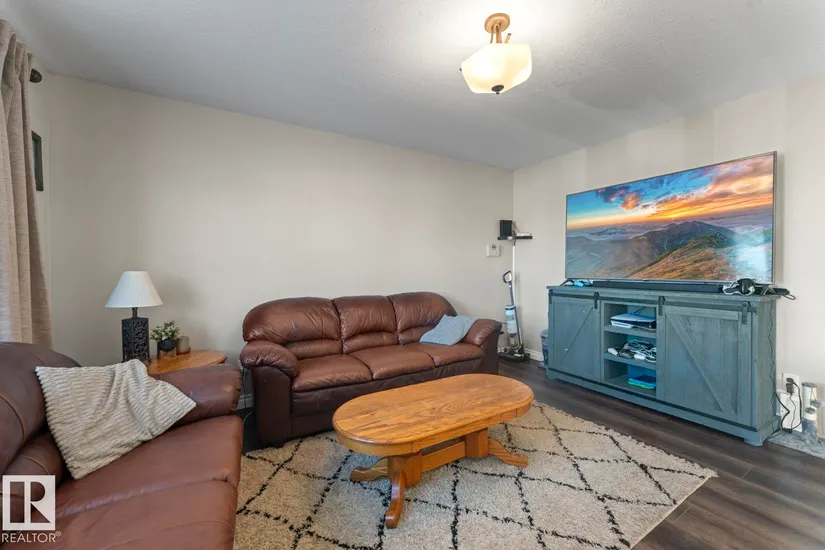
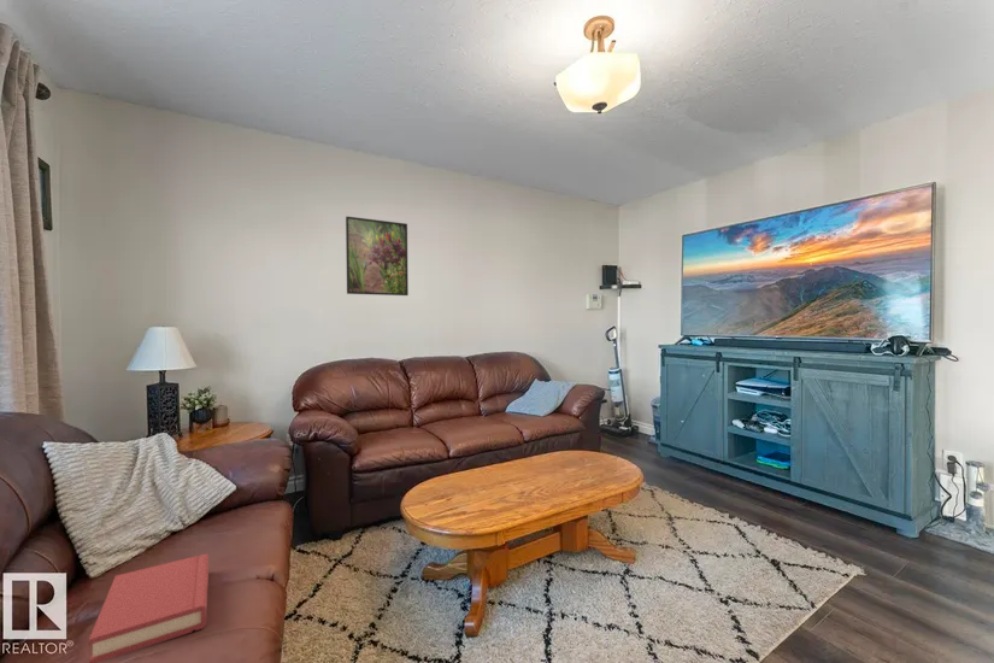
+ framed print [345,216,410,297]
+ hardback book [88,553,210,663]
